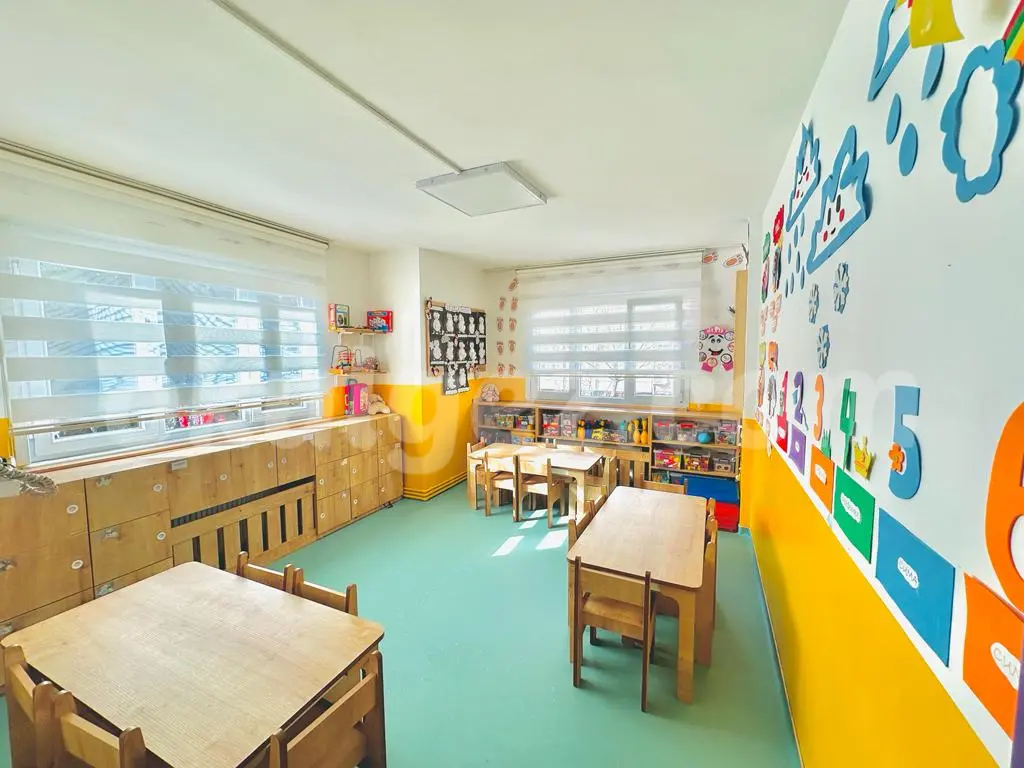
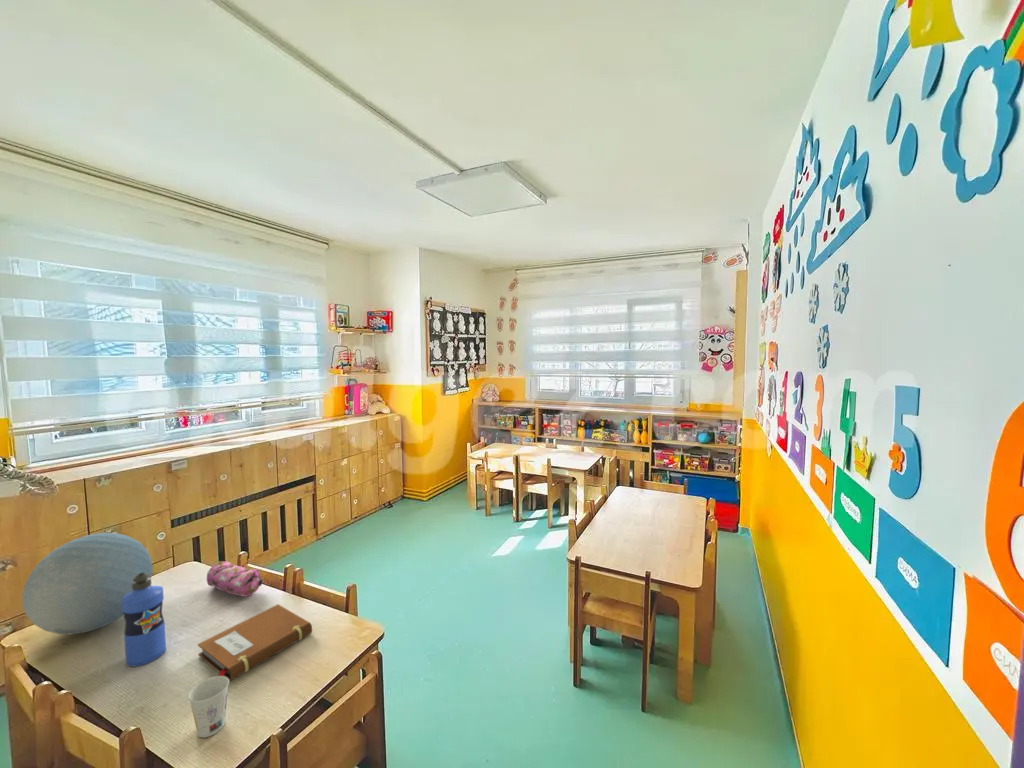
+ water bottle [121,573,167,668]
+ notebook [197,603,313,682]
+ decorative orb [21,532,154,635]
+ pencil case [206,560,263,598]
+ cup [187,675,230,738]
